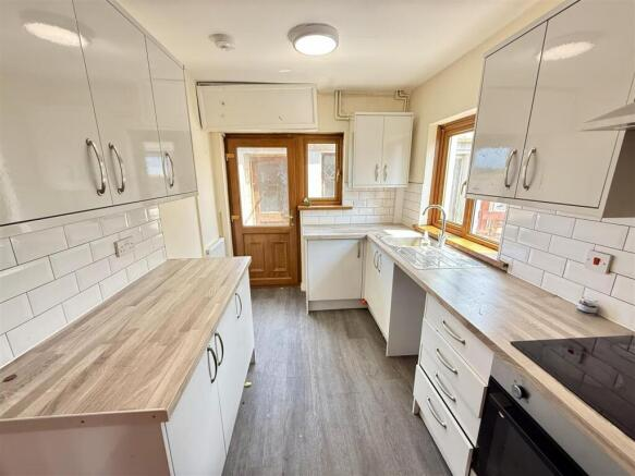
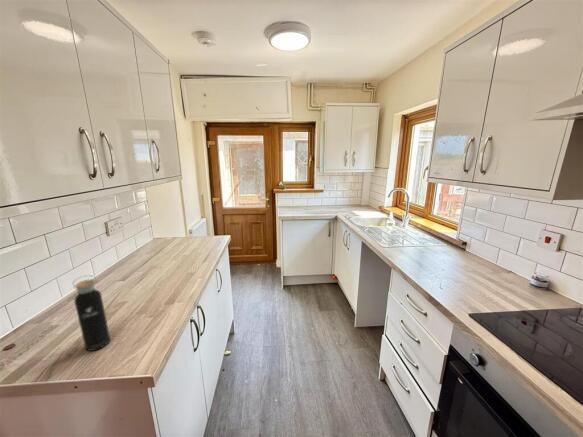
+ water bottle [72,274,111,352]
